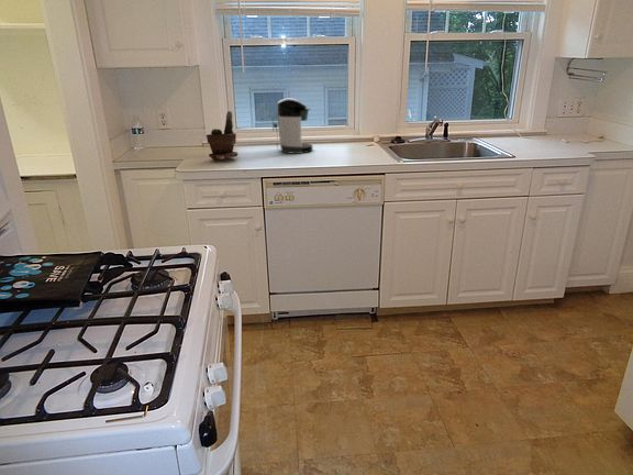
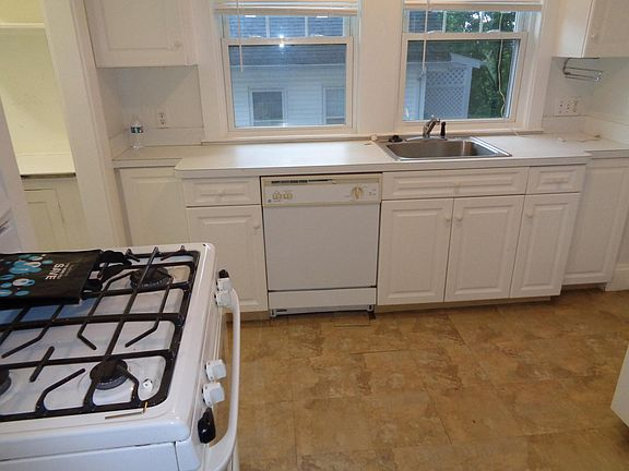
- coffee maker [270,98,314,155]
- potted plant [206,110,238,162]
